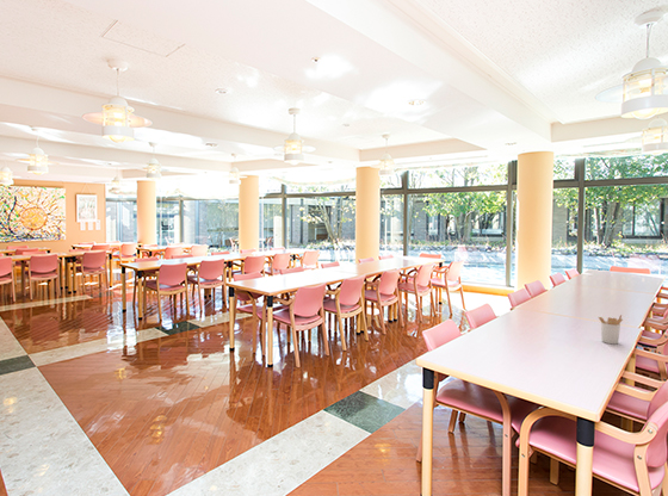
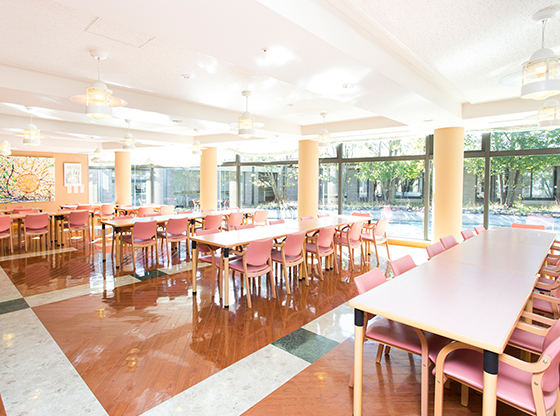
- utensil holder [598,314,624,346]
